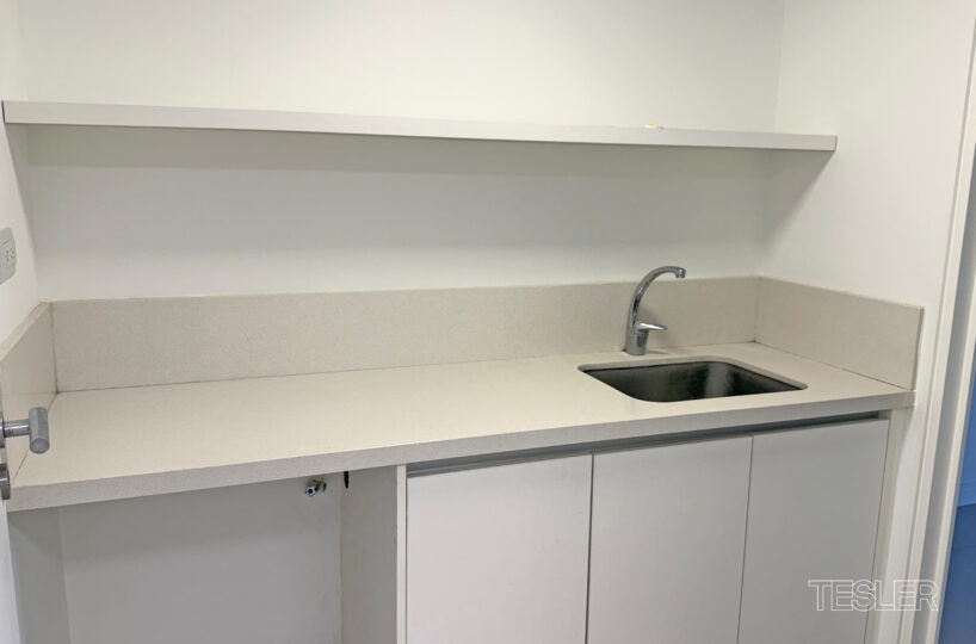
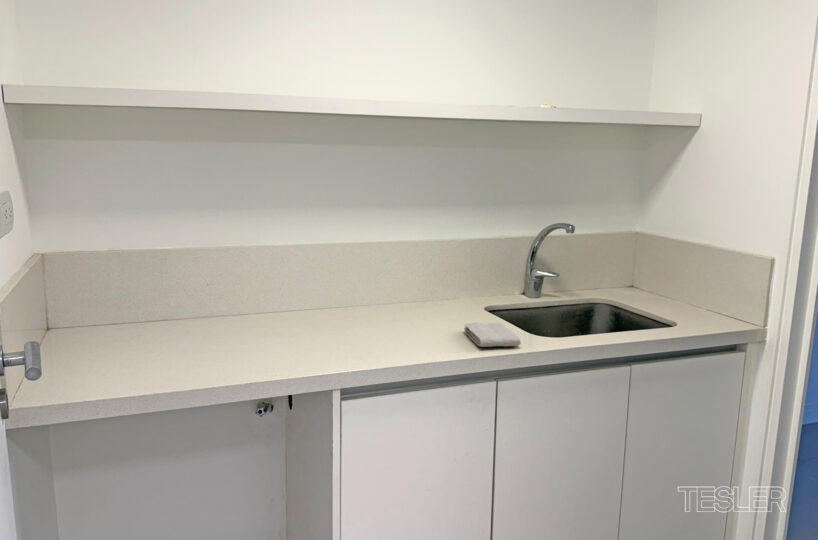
+ washcloth [463,322,522,348]
